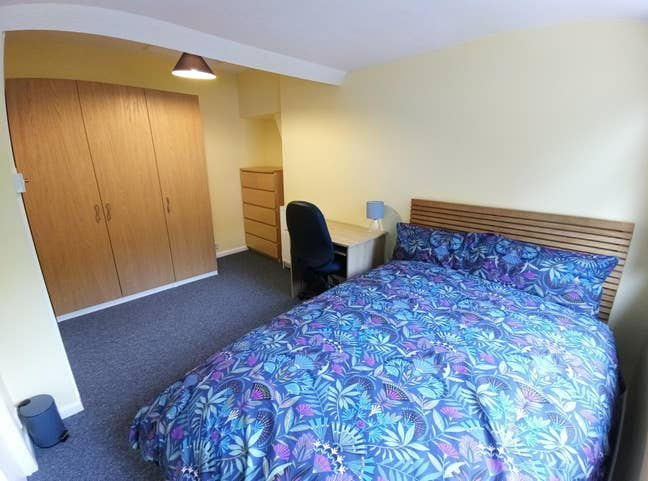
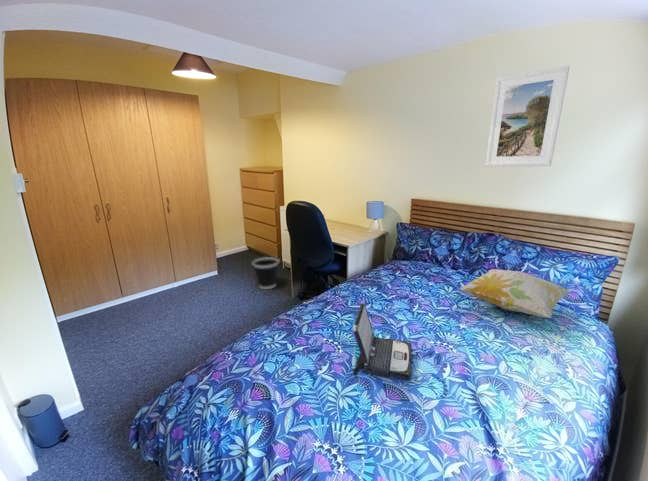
+ decorative pillow [458,268,572,319]
+ wastebasket [251,256,280,290]
+ laptop [352,301,413,381]
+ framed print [485,65,570,167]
